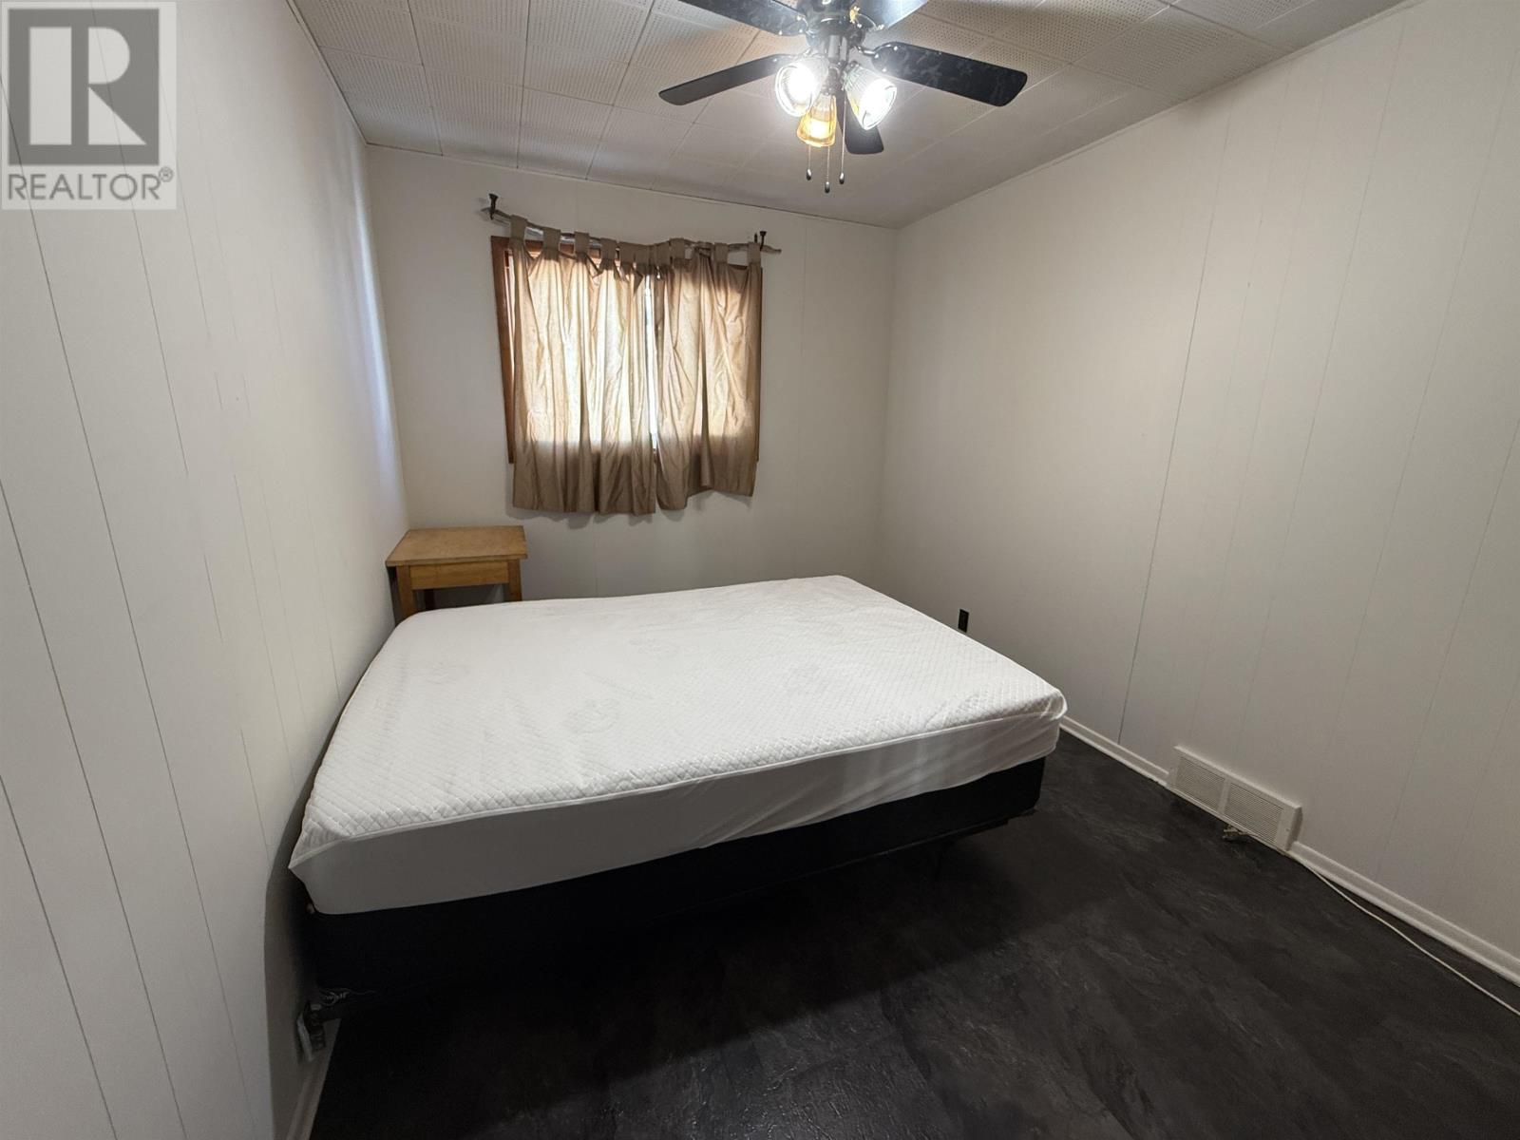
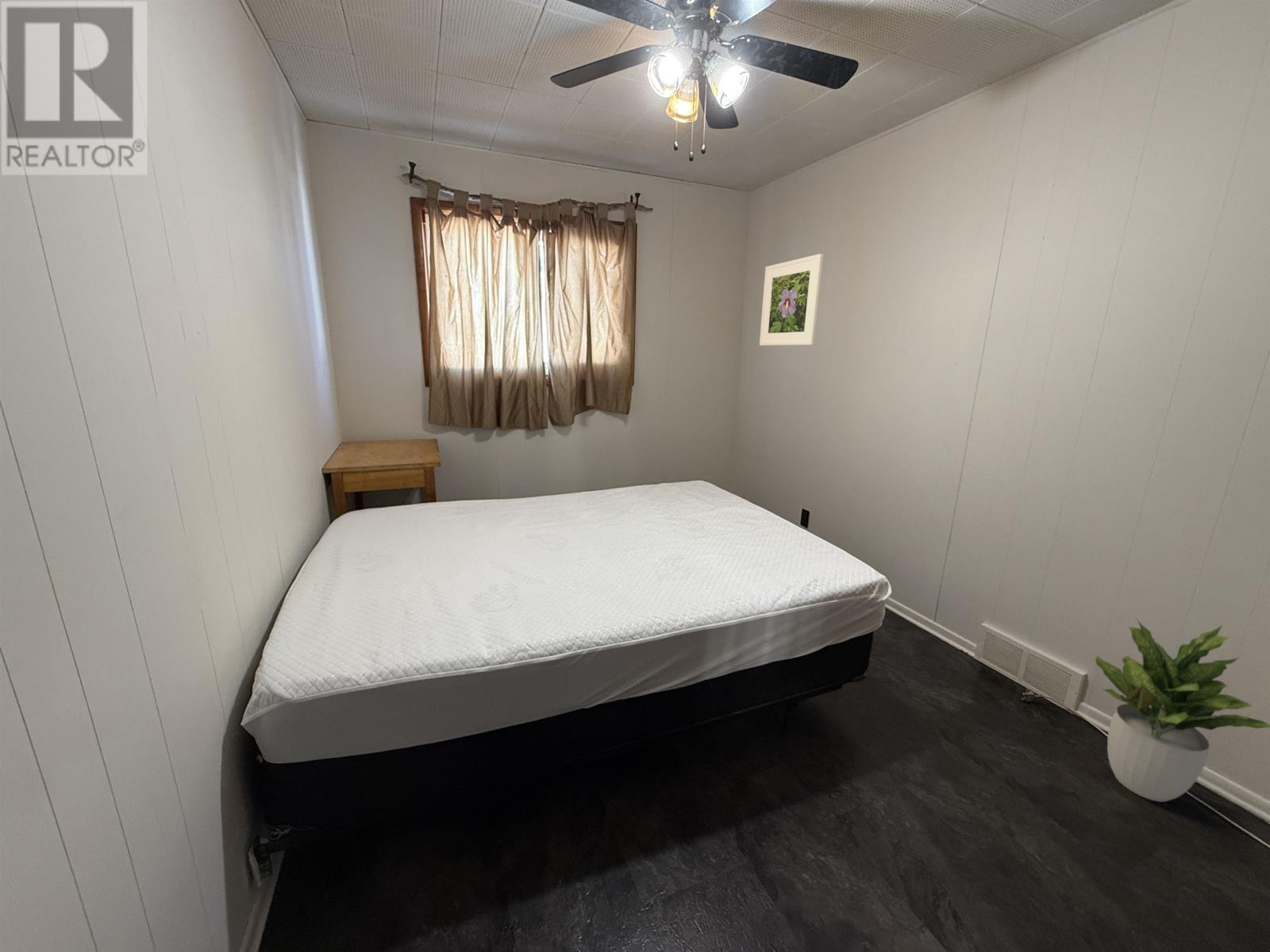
+ potted plant [1095,616,1270,803]
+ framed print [759,253,824,346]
